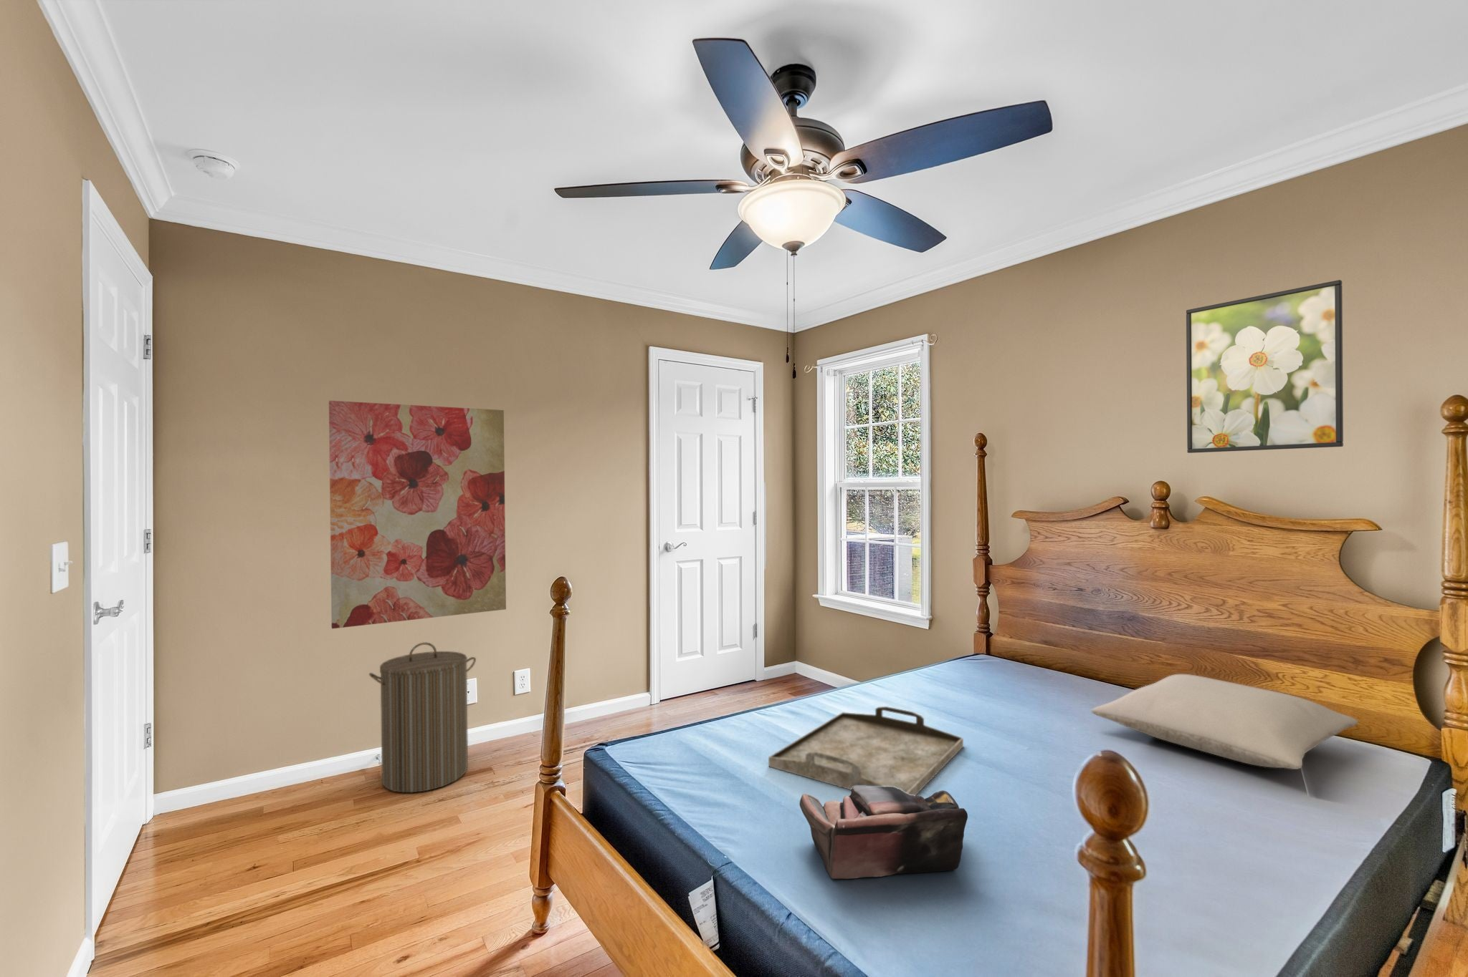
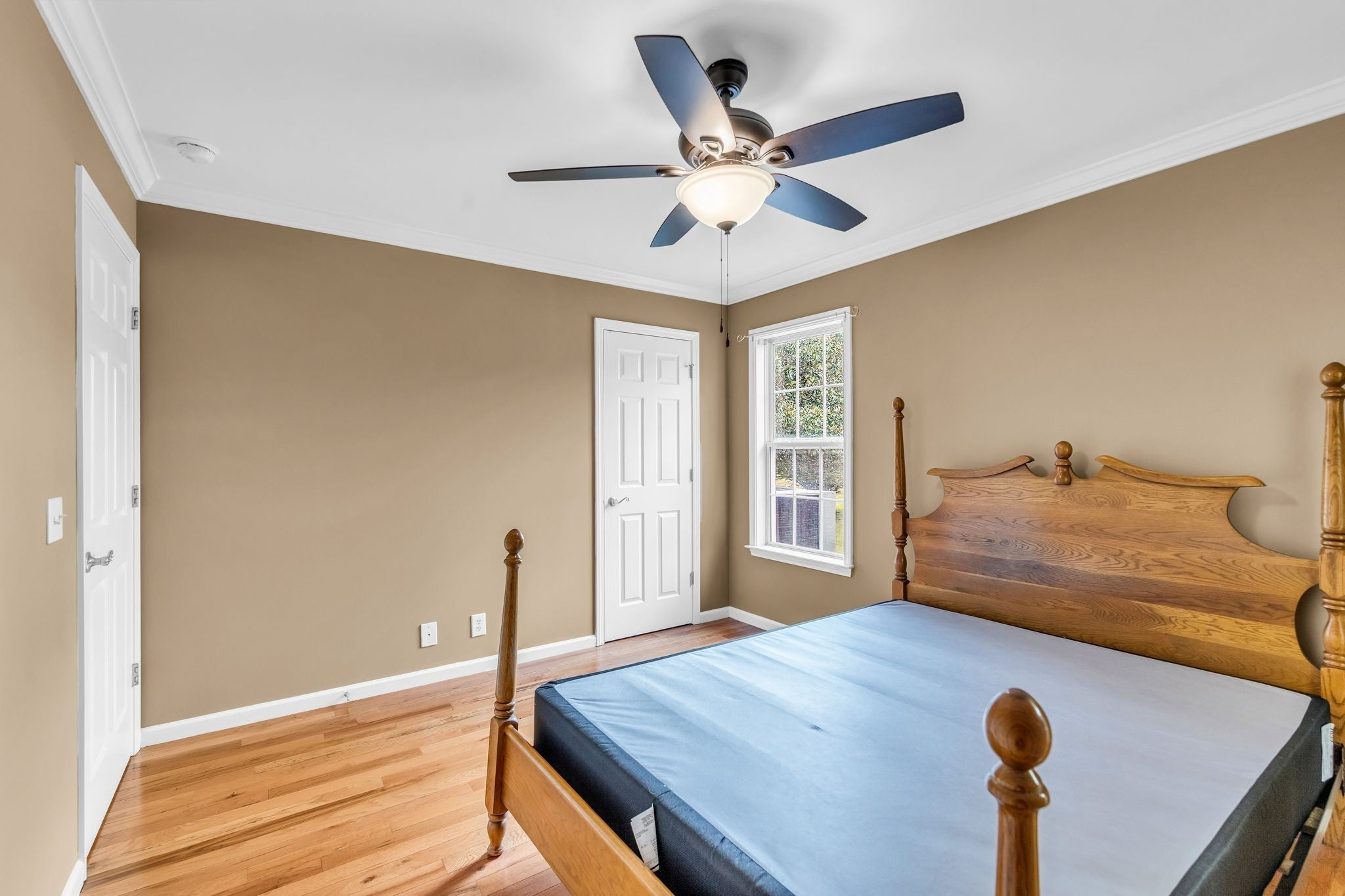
- laundry hamper [369,642,477,793]
- tote bag [799,786,968,880]
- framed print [1185,279,1344,454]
- pillow [1090,674,1359,770]
- wall art [327,400,506,629]
- serving tray [767,705,964,796]
